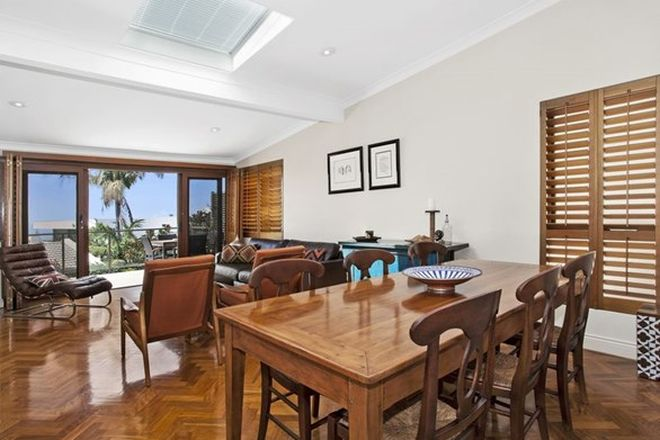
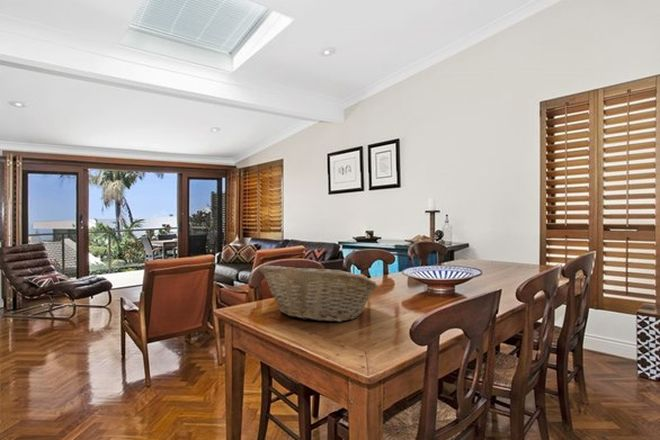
+ fruit basket [258,264,379,323]
